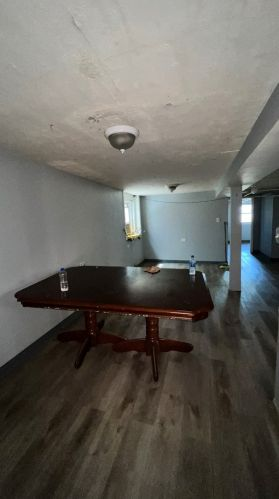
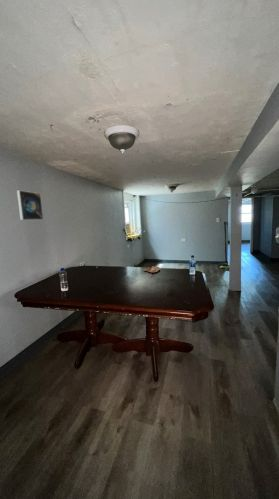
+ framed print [16,189,44,221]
